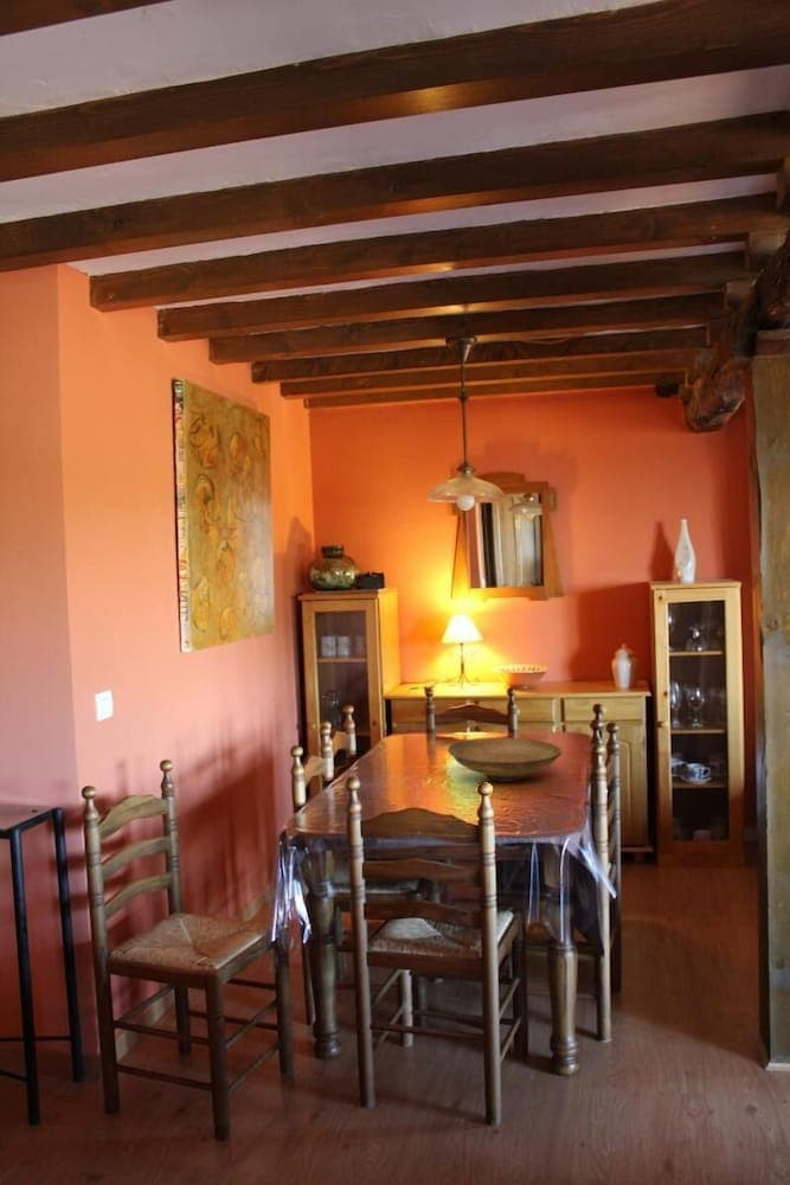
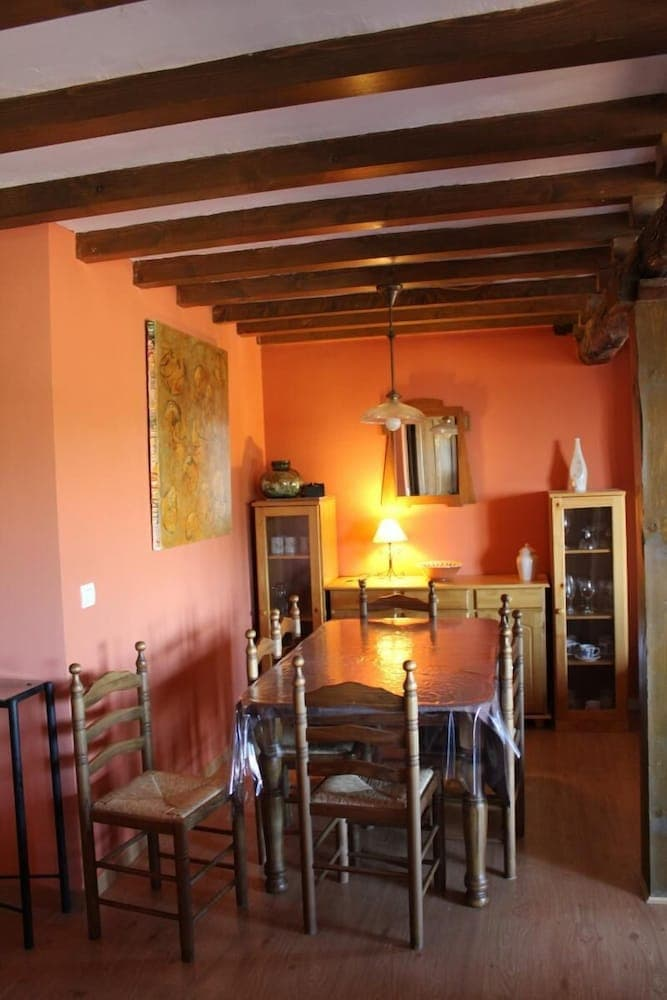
- decorative bowl [447,737,563,783]
